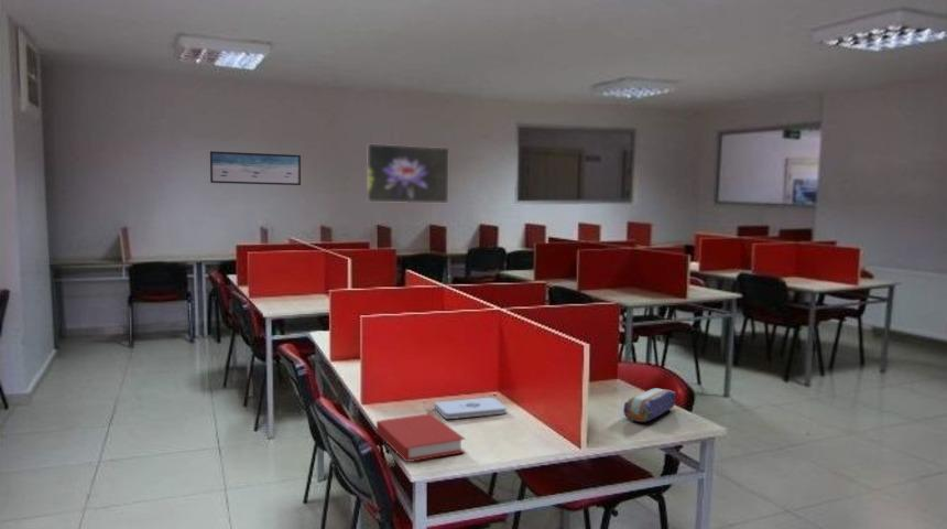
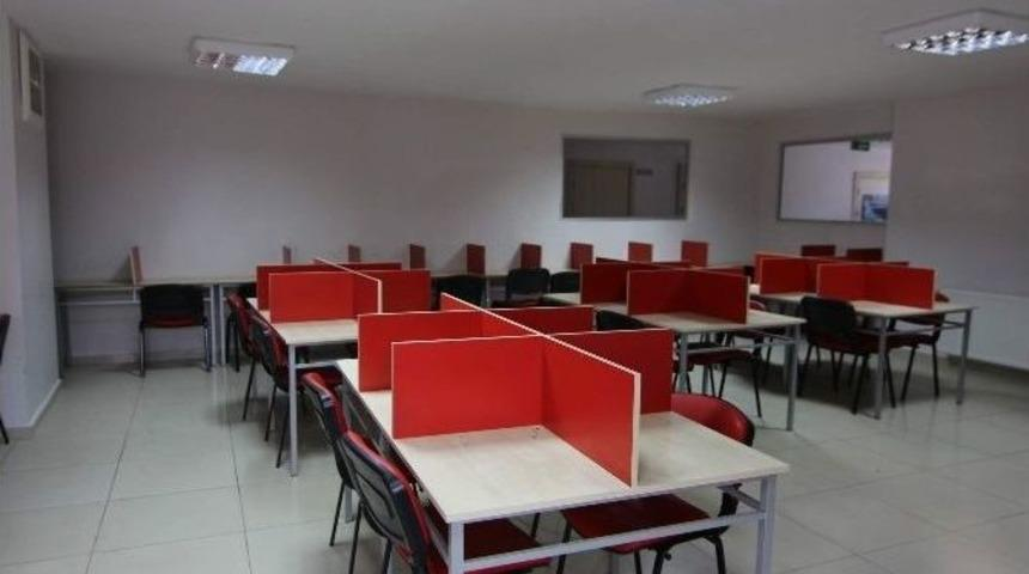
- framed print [366,143,450,204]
- notepad [433,397,508,420]
- book [375,412,466,463]
- wall art [209,150,302,186]
- pencil case [622,387,677,423]
